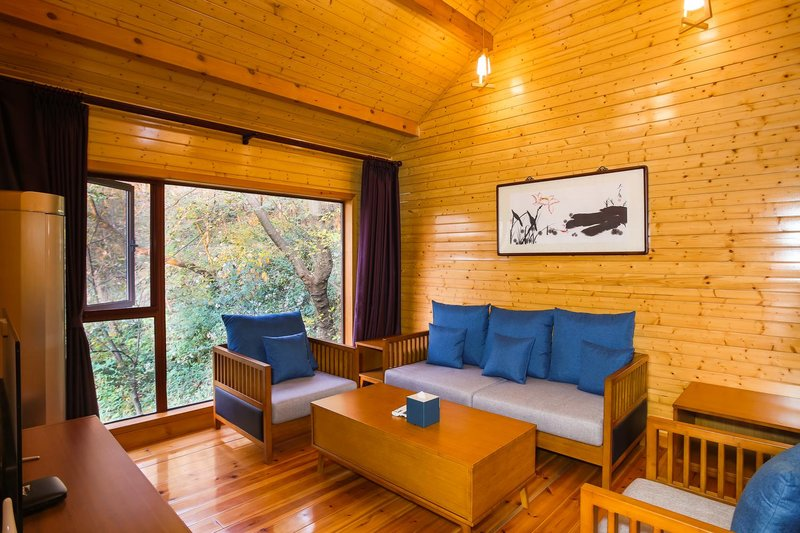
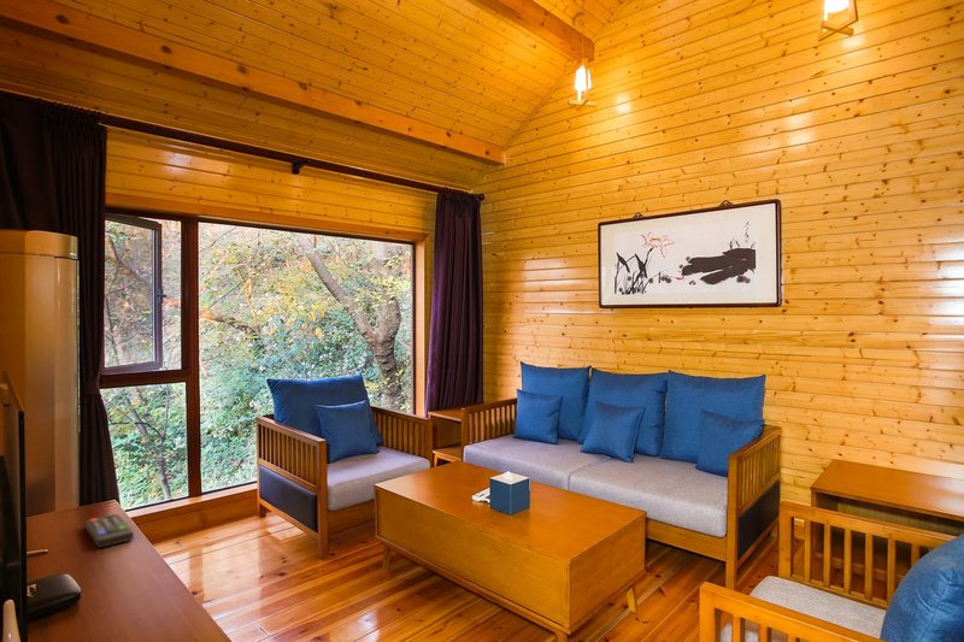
+ remote control [84,513,135,549]
